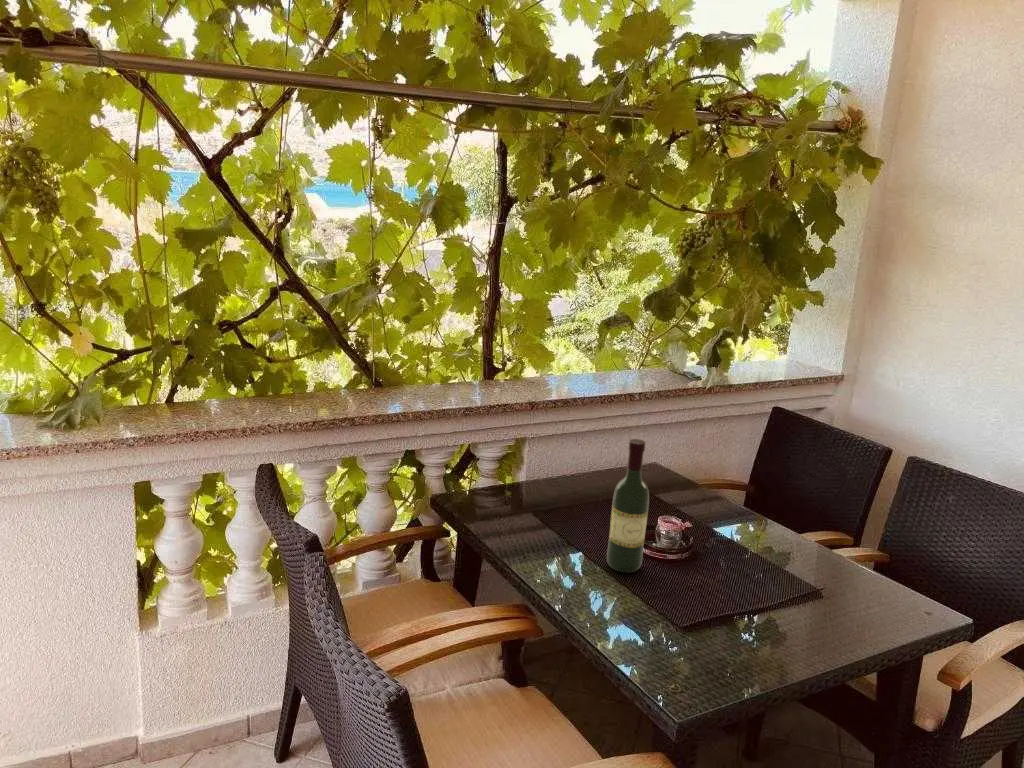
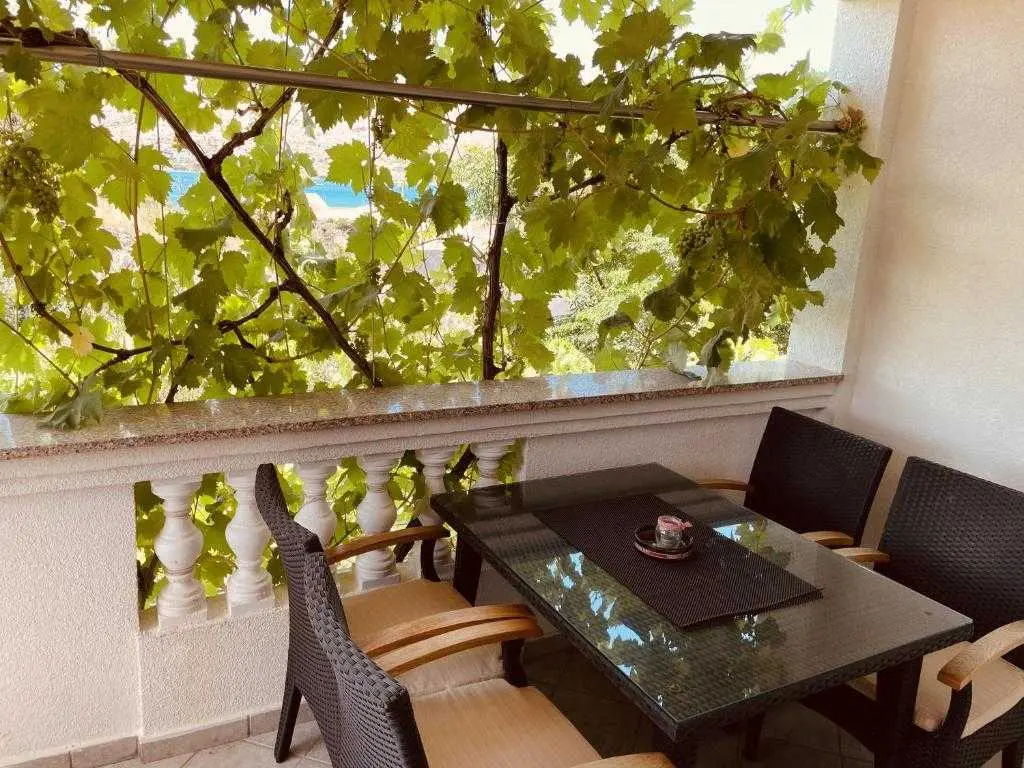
- wine bottle [606,438,650,574]
